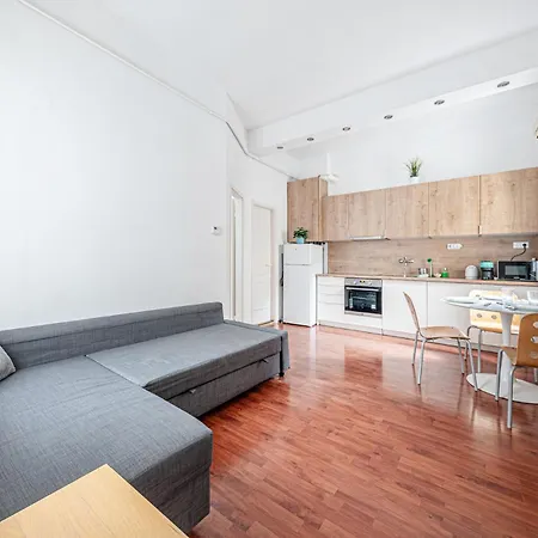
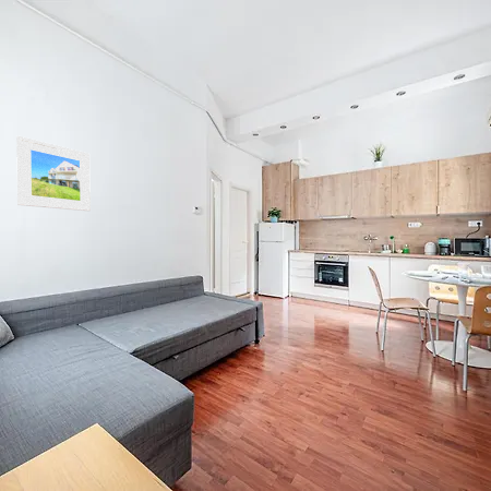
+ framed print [15,135,92,212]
